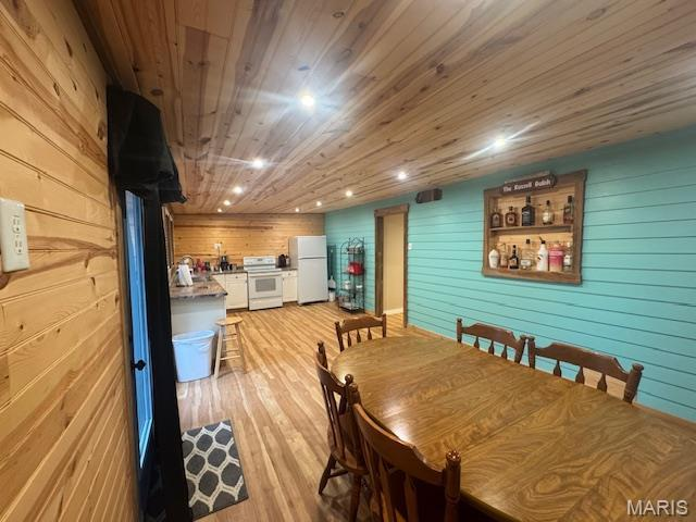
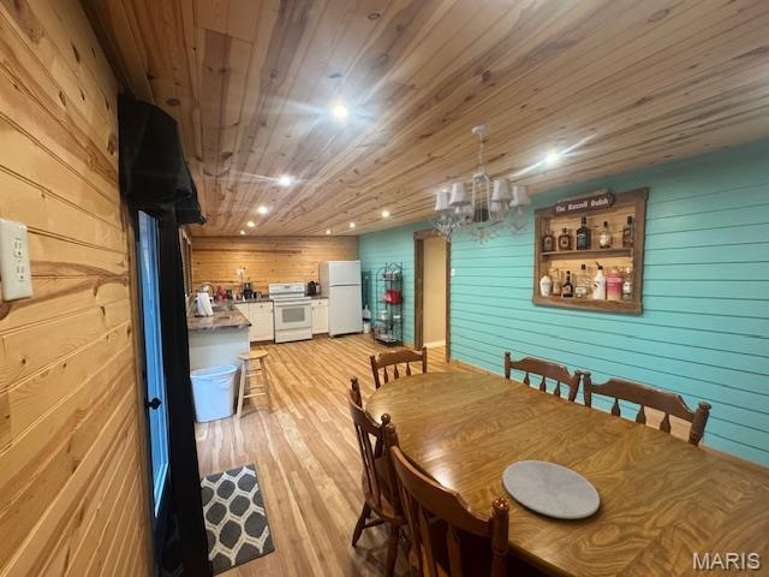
+ chandelier [428,124,540,245]
+ plate [501,459,601,521]
